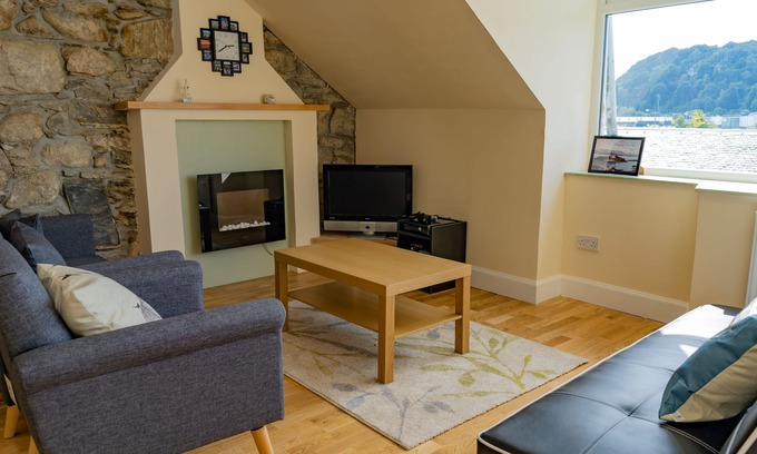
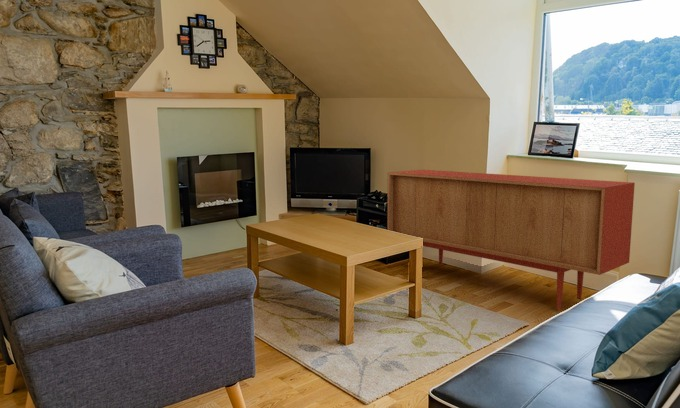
+ sideboard [386,169,636,310]
